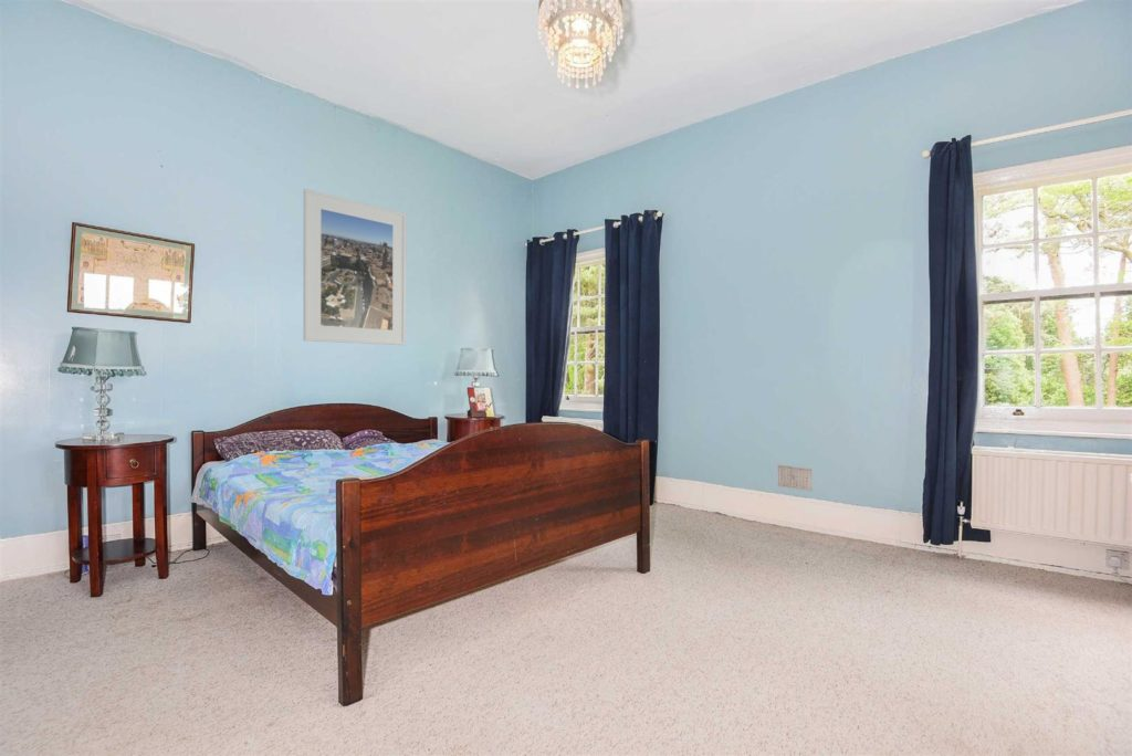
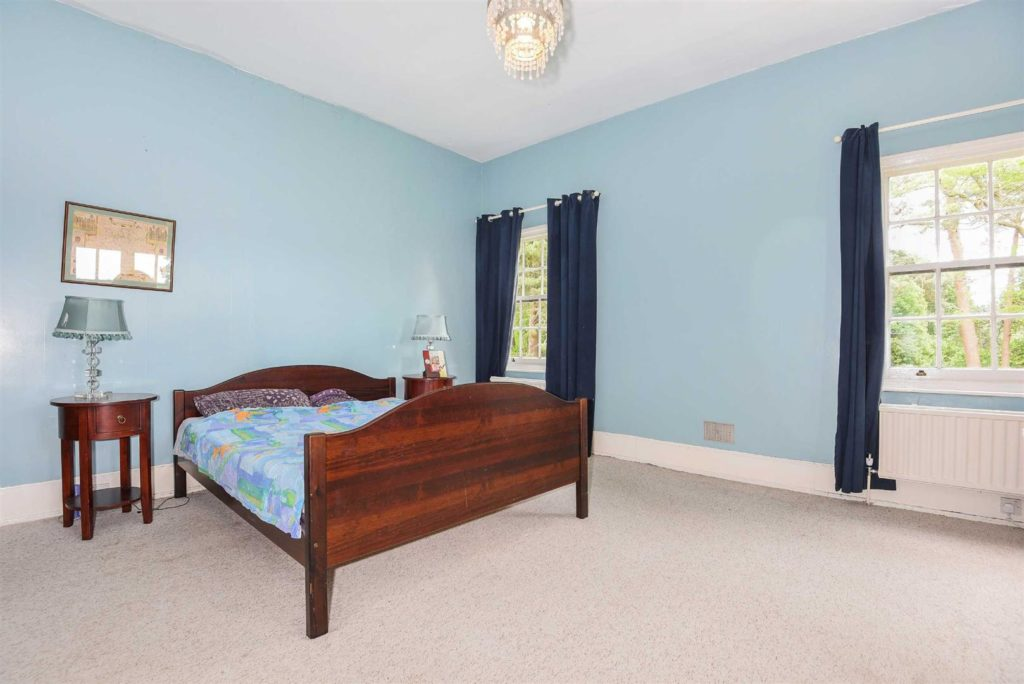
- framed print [303,188,407,346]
